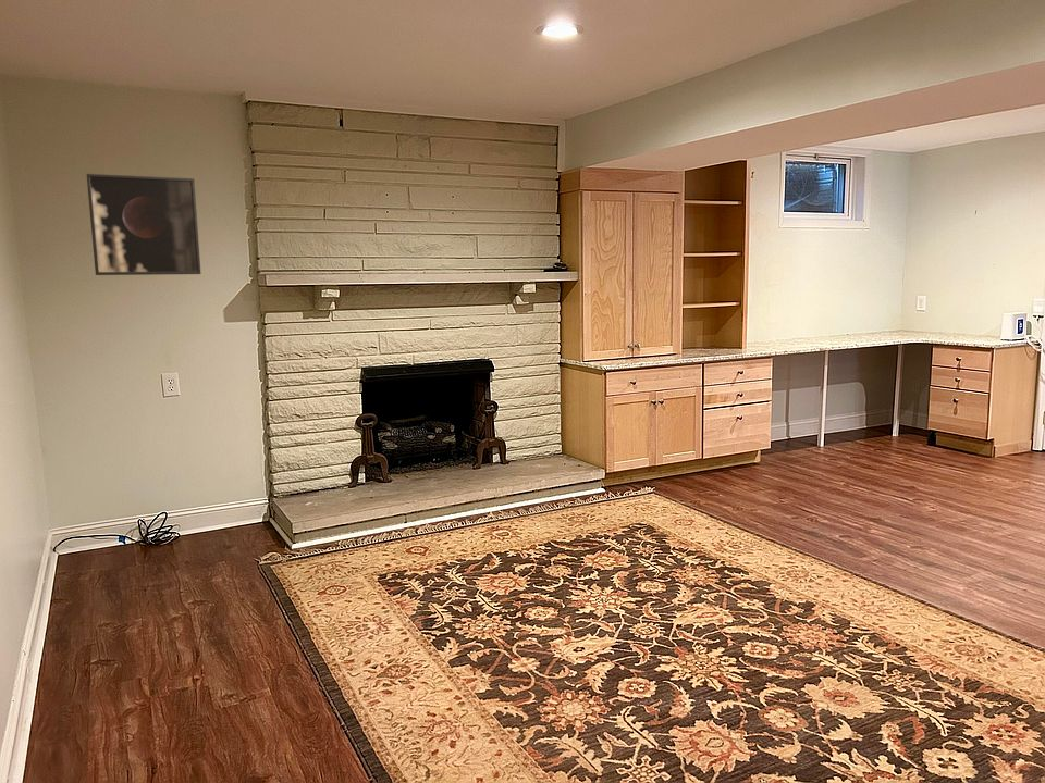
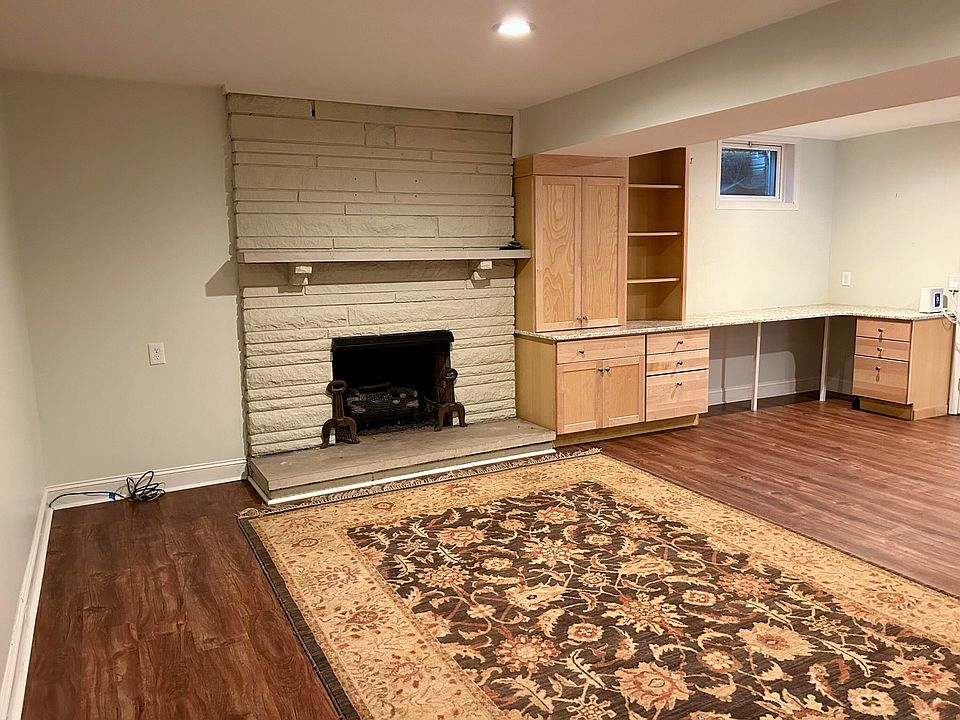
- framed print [86,173,202,276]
